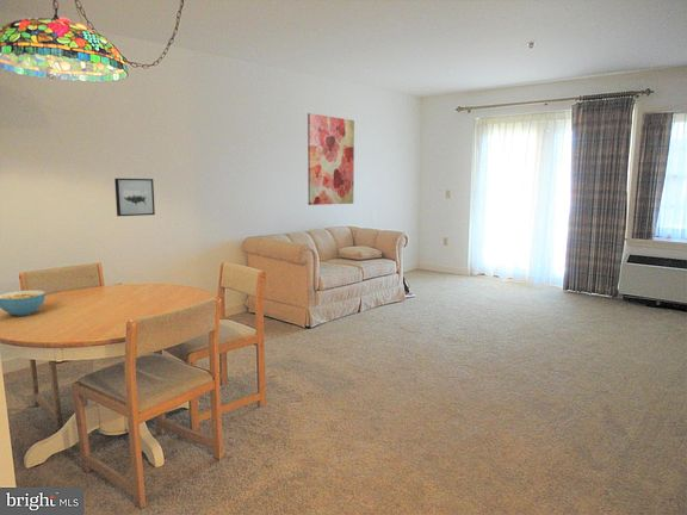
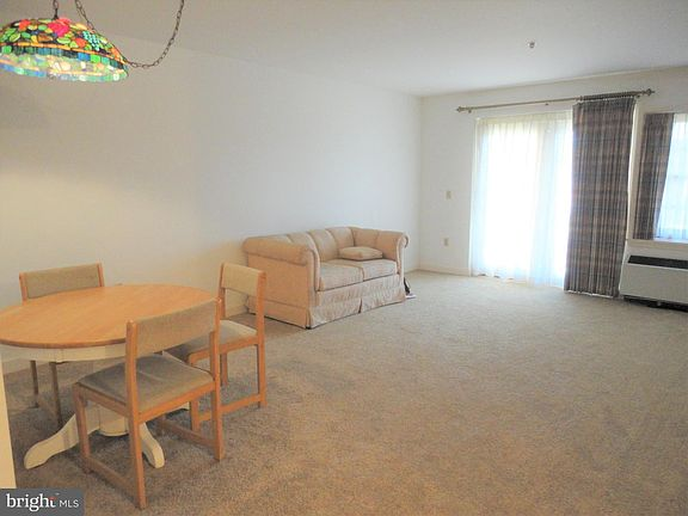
- cereal bowl [0,290,47,317]
- wall art [307,112,355,206]
- wall art [113,178,156,217]
